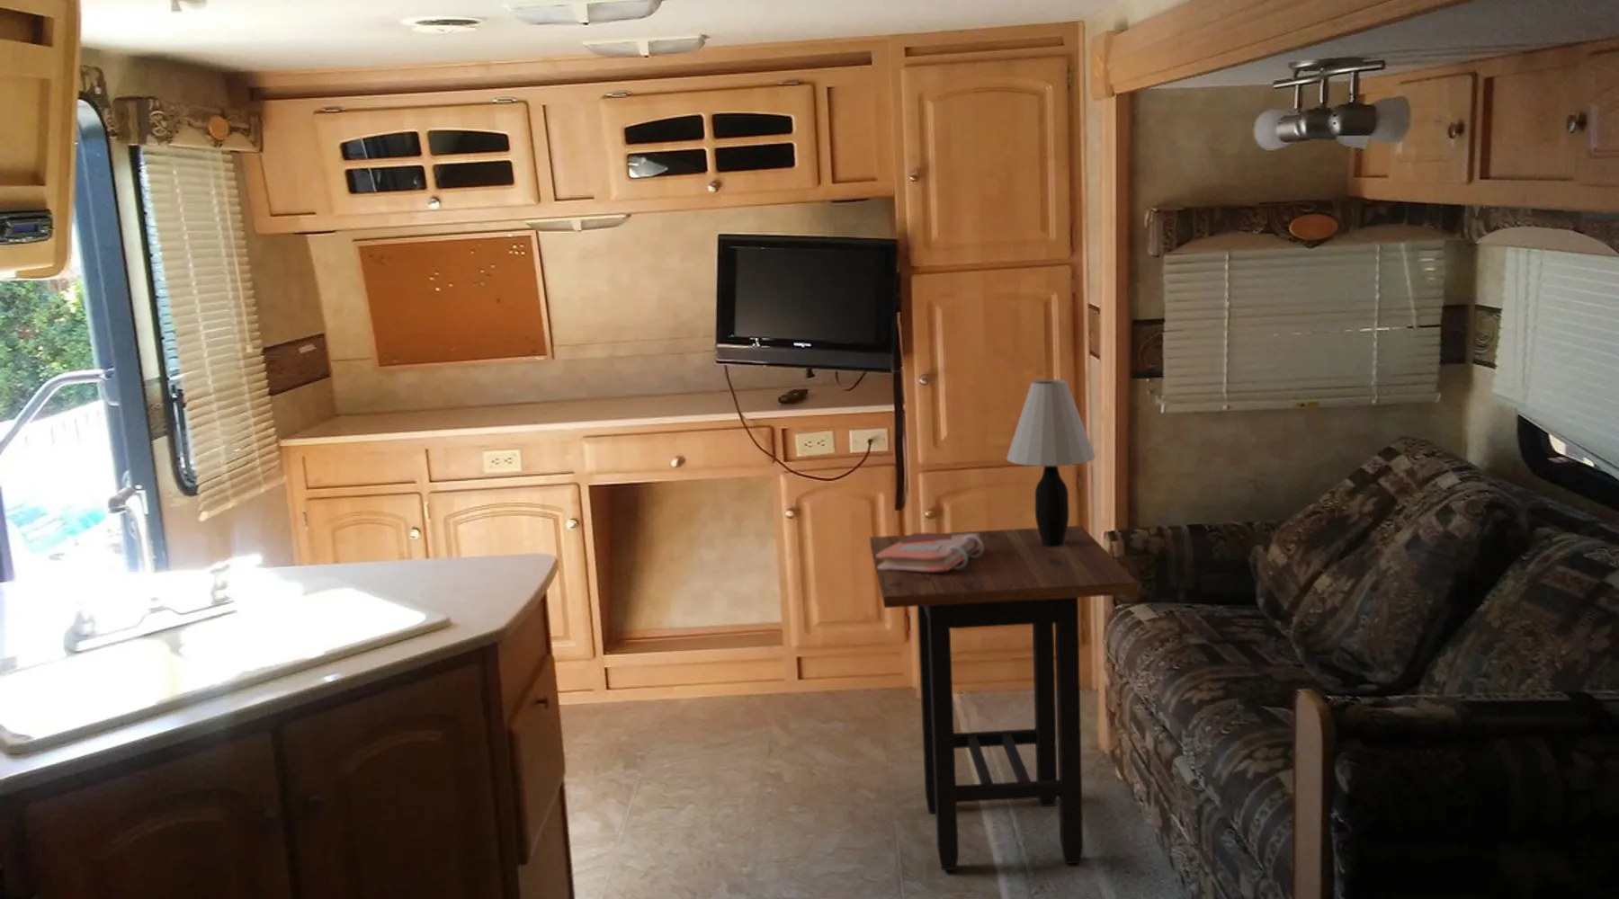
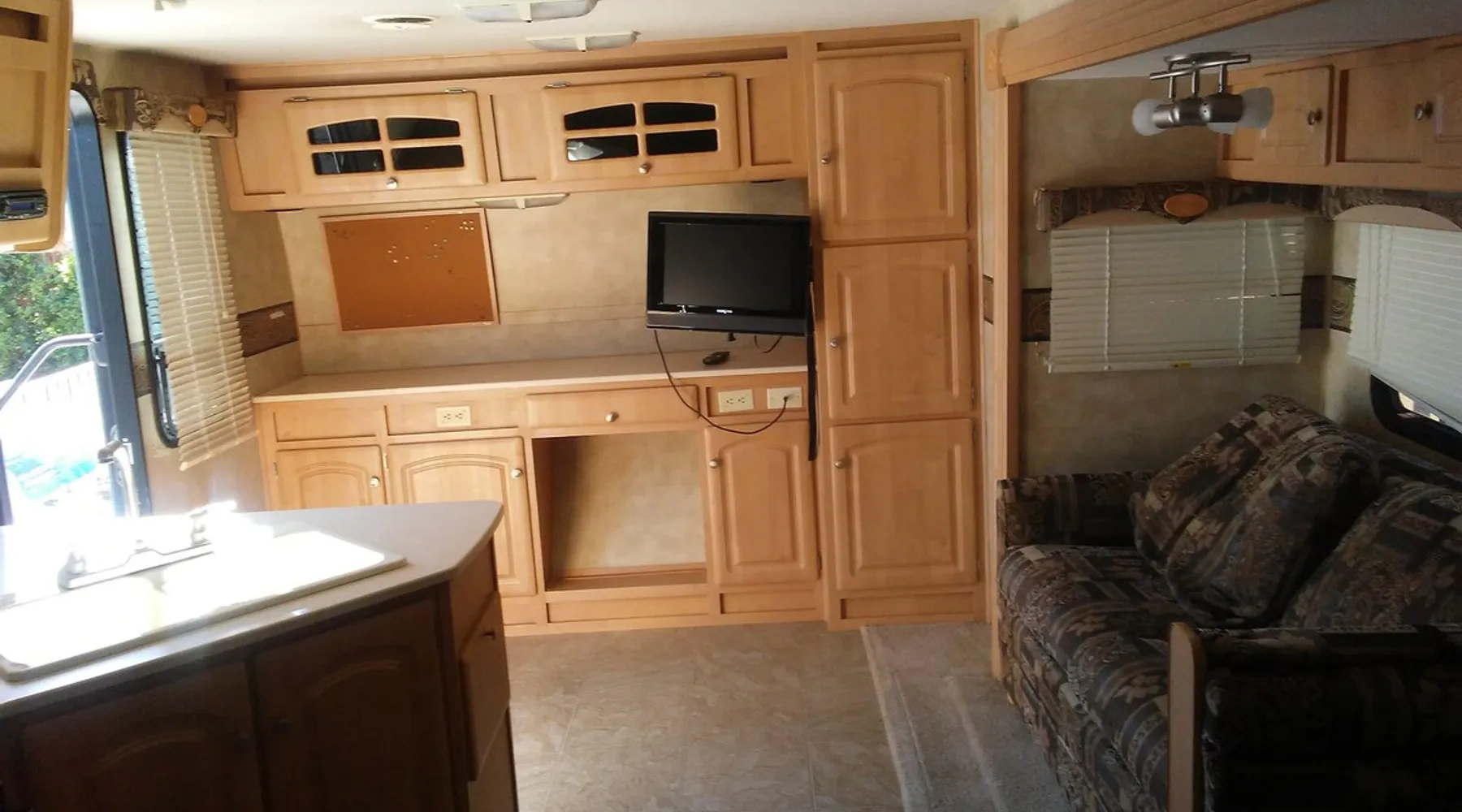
- side table [869,525,1138,871]
- phonebook [876,533,984,571]
- table lamp [1006,379,1096,547]
